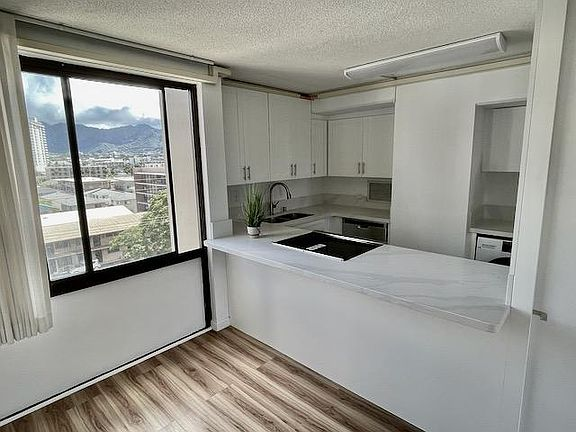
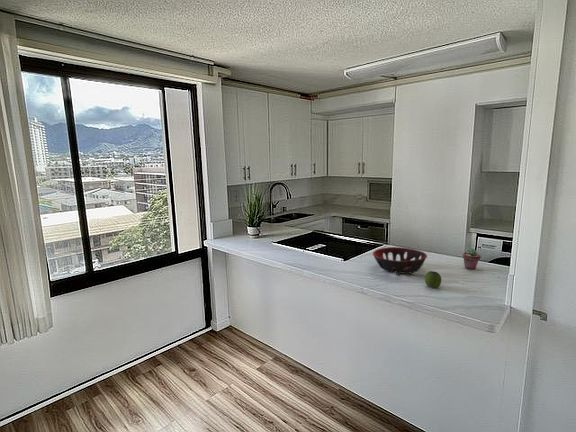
+ potted succulent [462,247,482,271]
+ apple [424,270,442,289]
+ decorative bowl [372,246,428,275]
